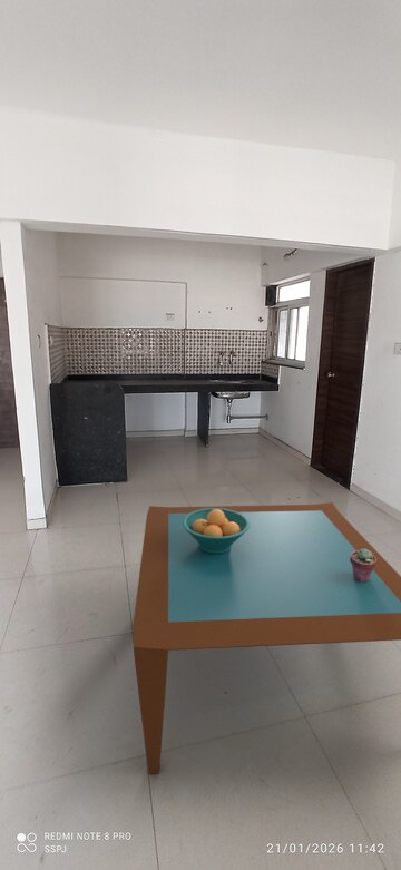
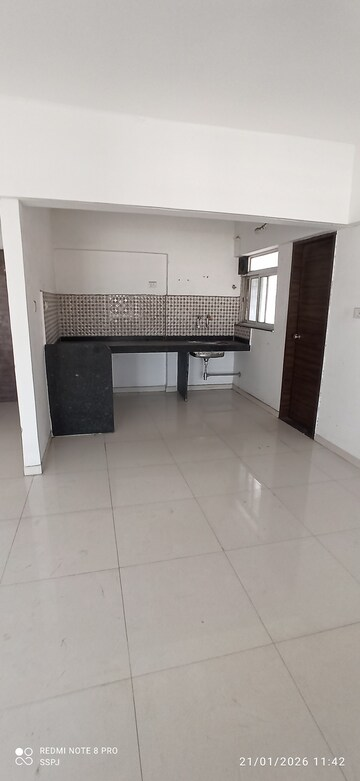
- potted succulent [350,548,376,583]
- coffee table [133,501,401,775]
- fruit bowl [183,508,250,554]
